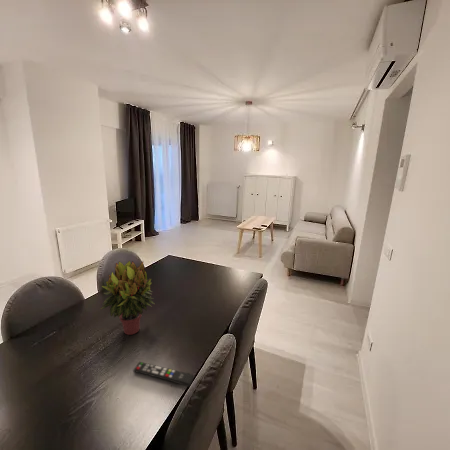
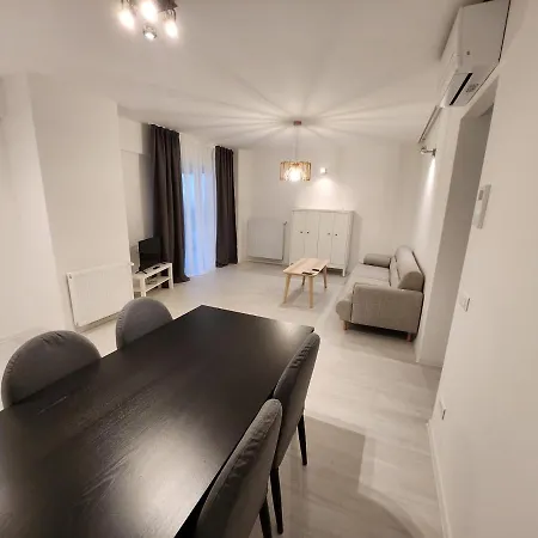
- remote control [132,361,195,388]
- potted plant [100,260,156,336]
